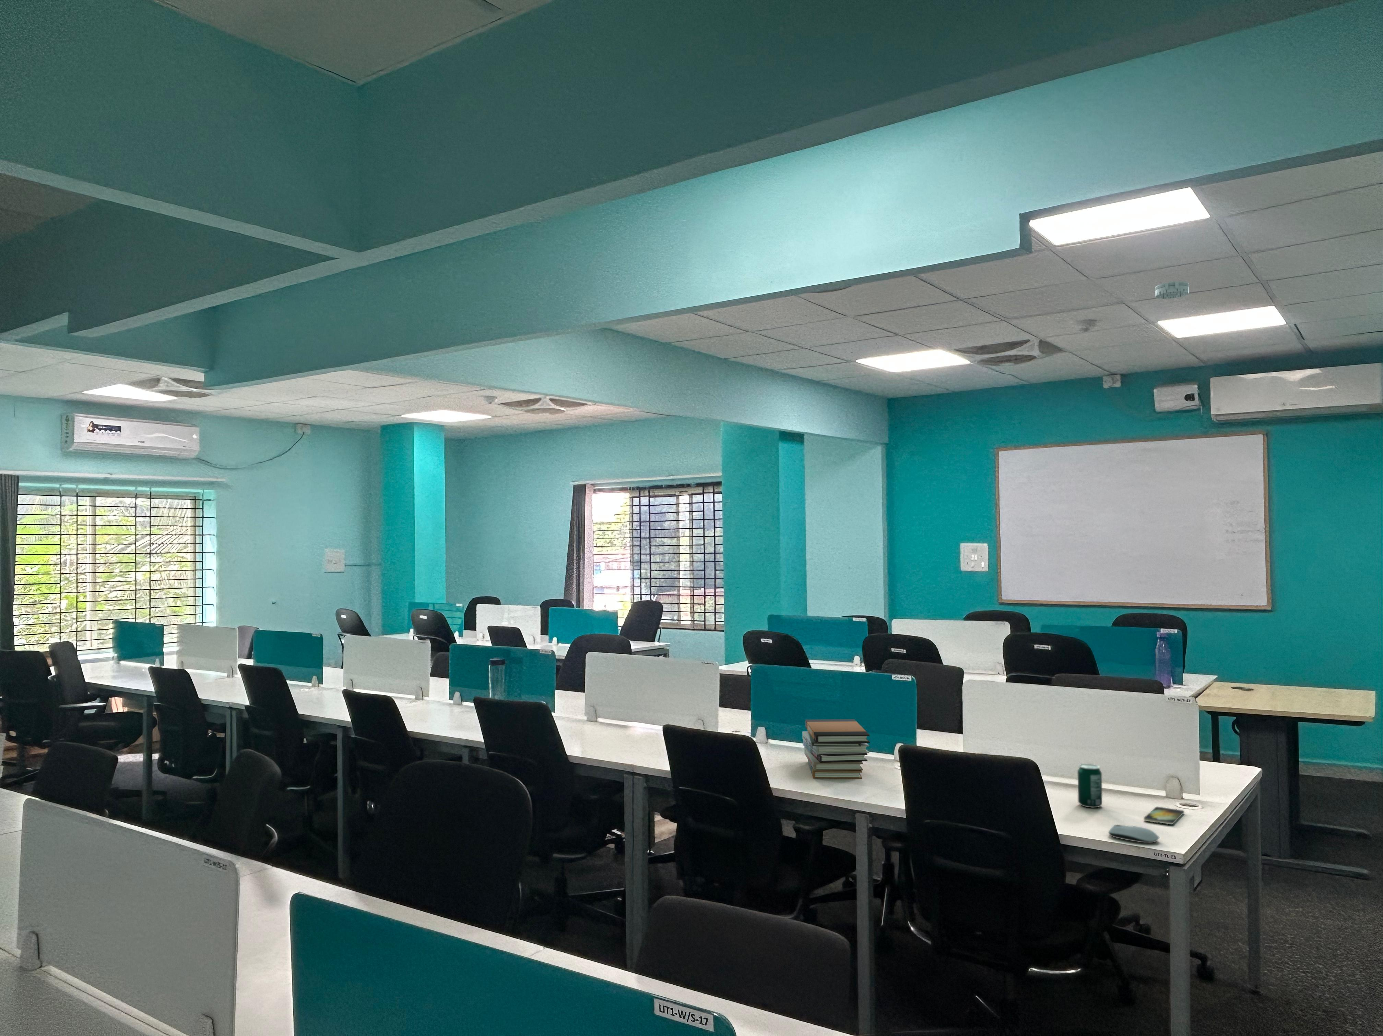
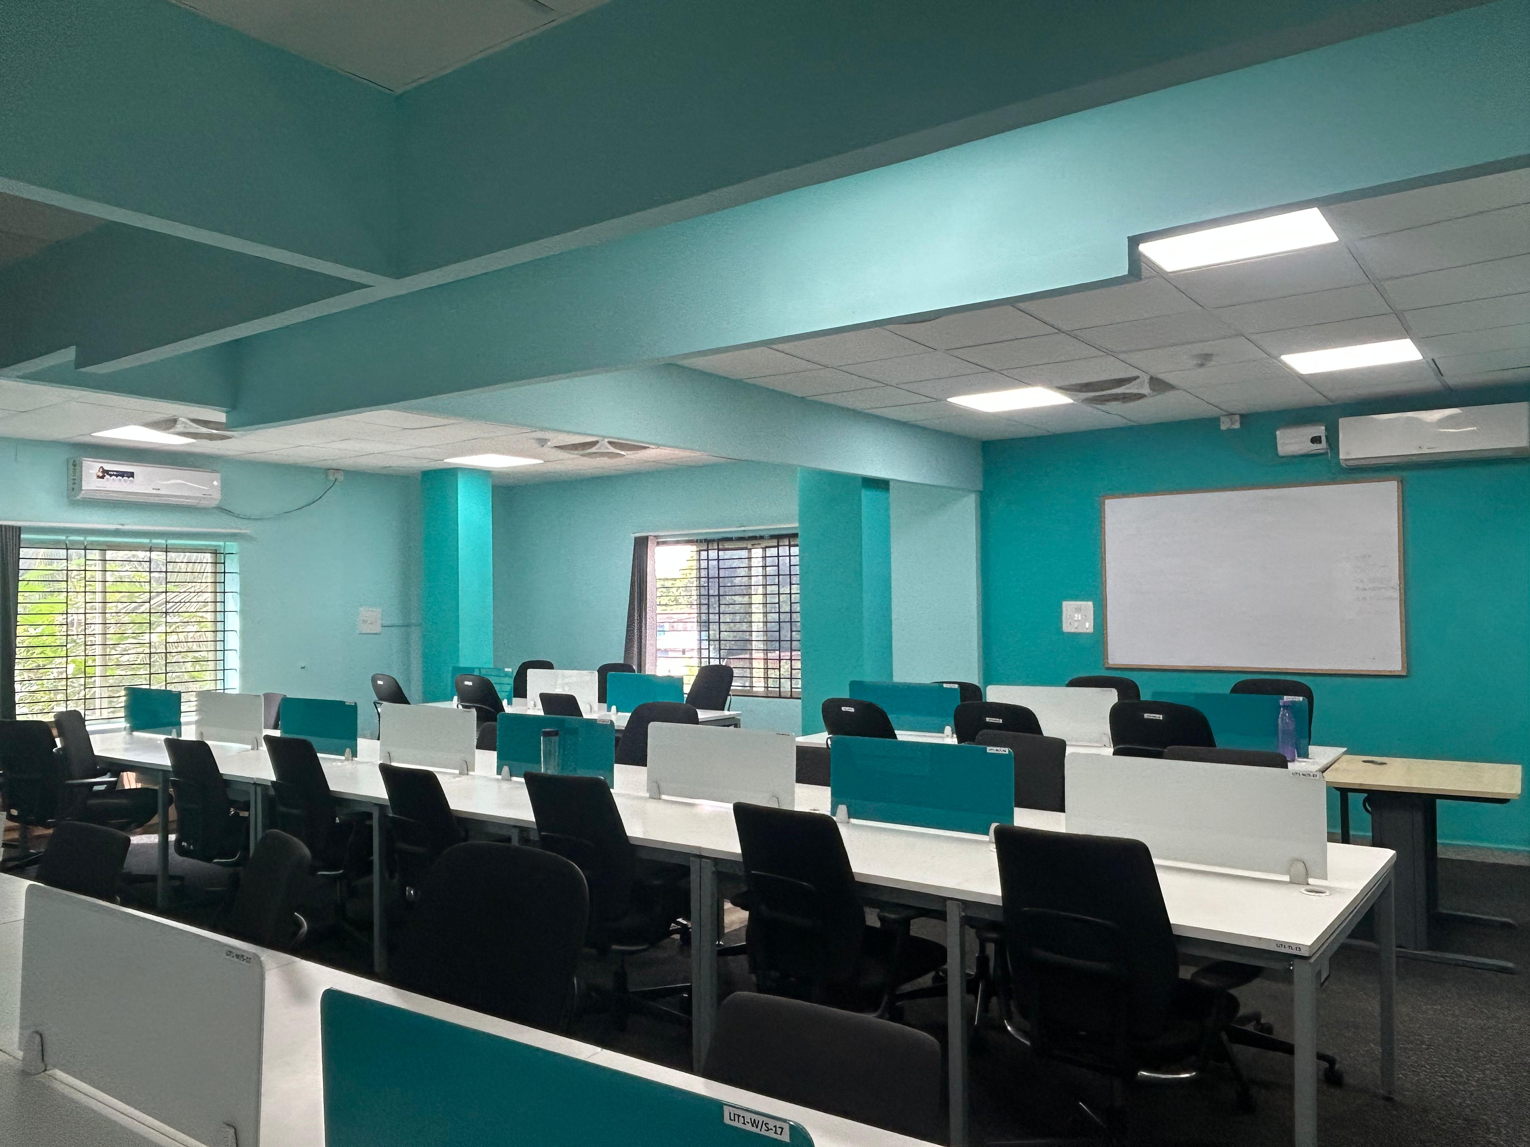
- book stack [801,718,870,779]
- computer mouse [1109,824,1160,843]
- beverage can [1077,764,1103,809]
- smartphone [1143,806,1185,825]
- smoke detector [1155,281,1189,299]
